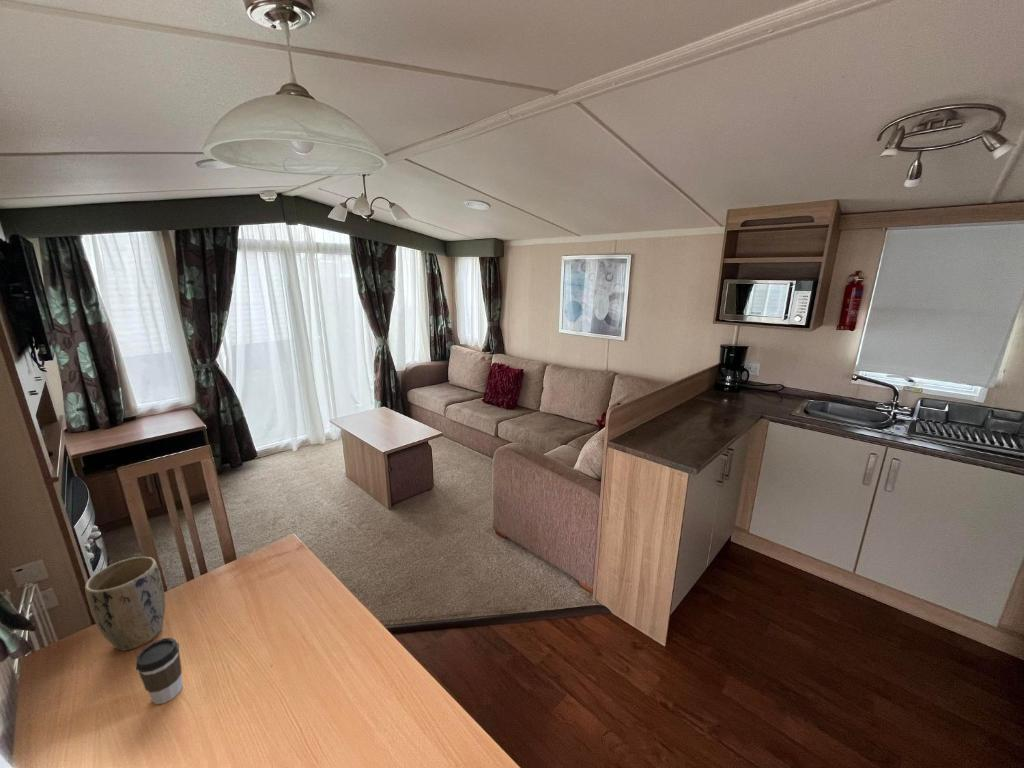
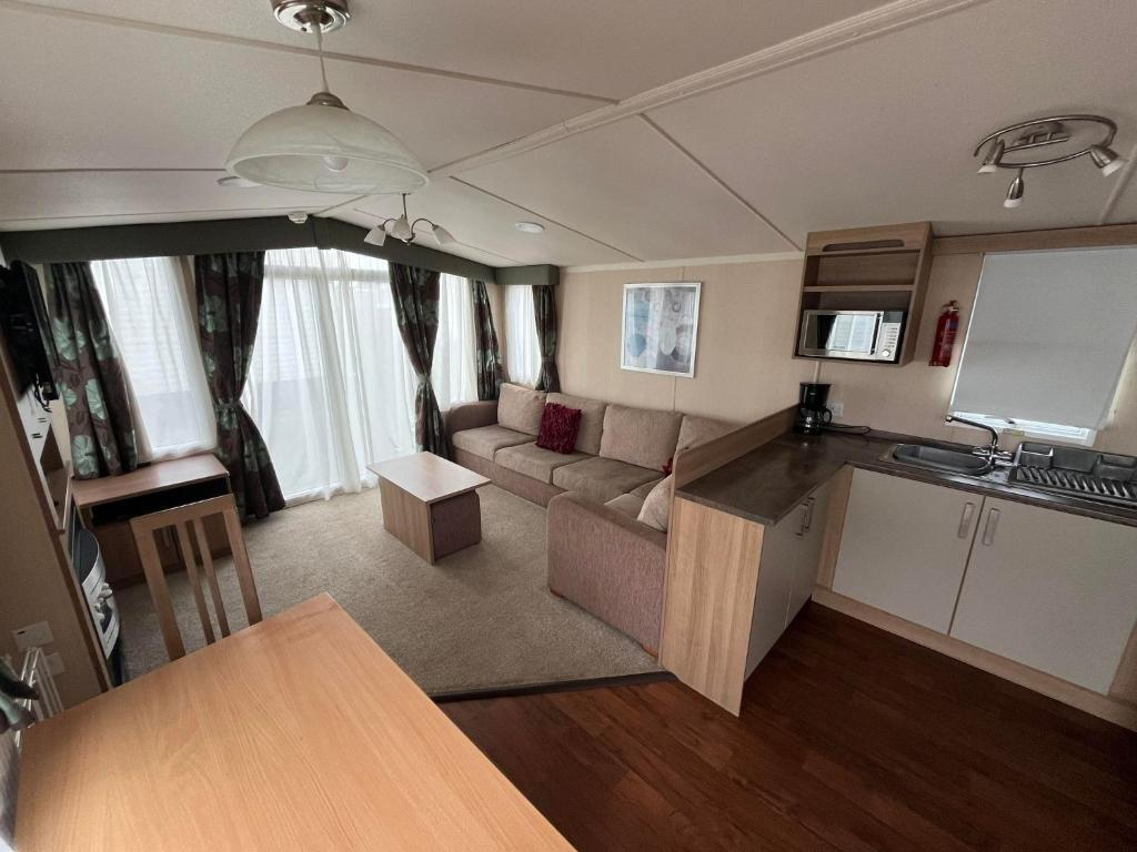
- plant pot [84,556,166,651]
- coffee cup [135,637,184,705]
